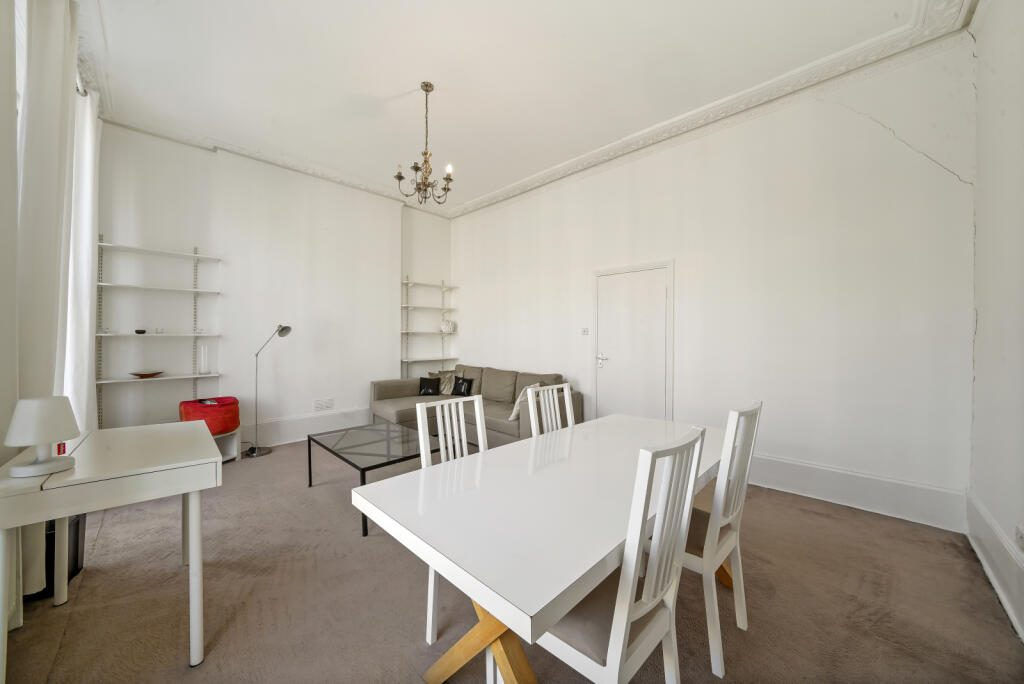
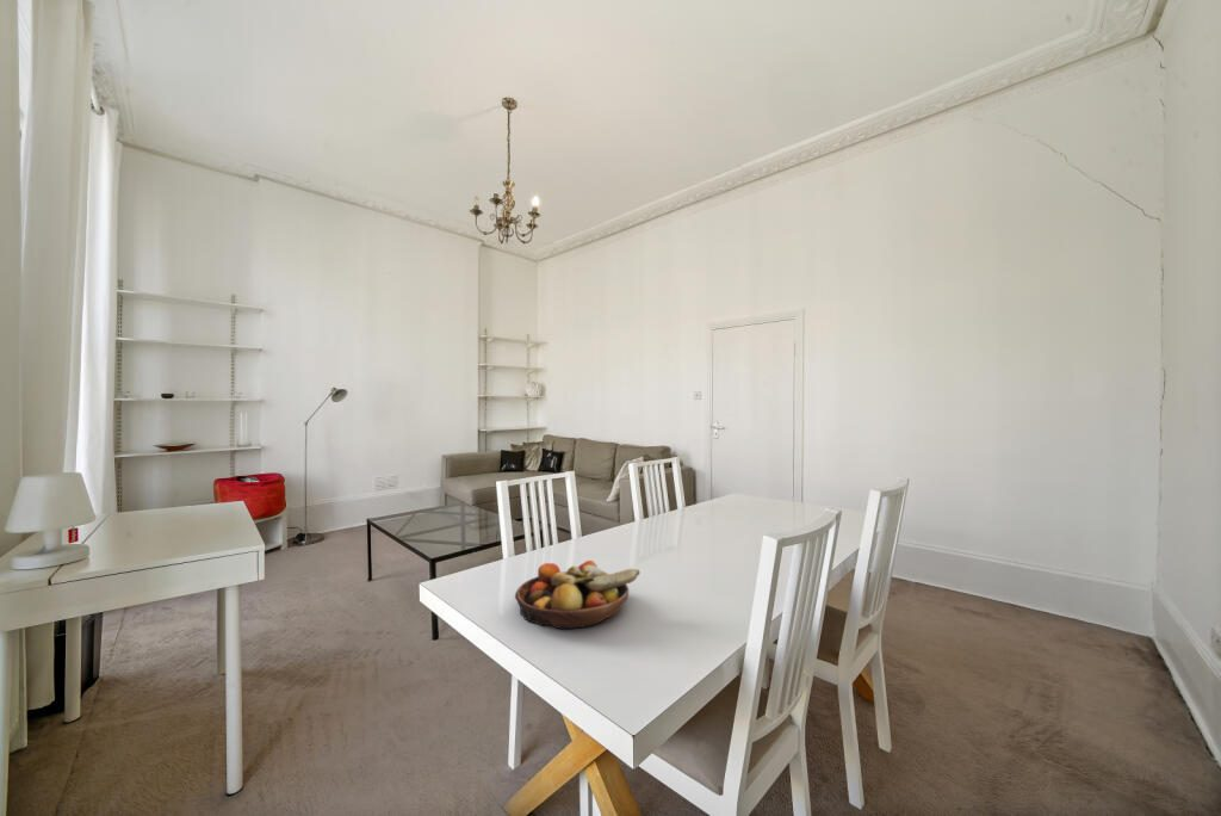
+ fruit bowl [514,560,642,630]
